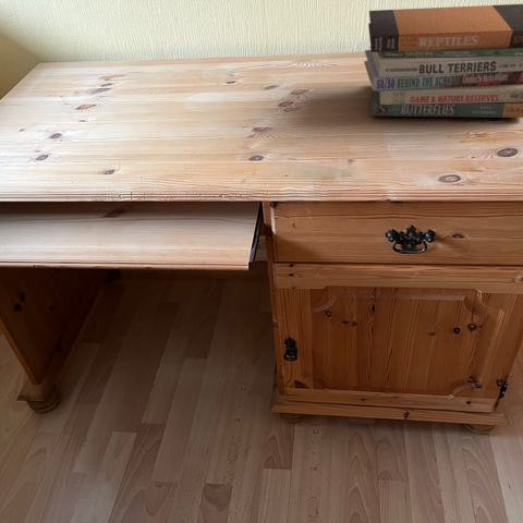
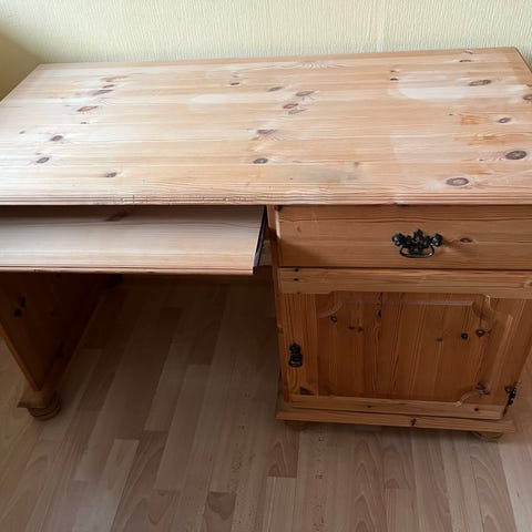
- book stack [363,3,523,119]
